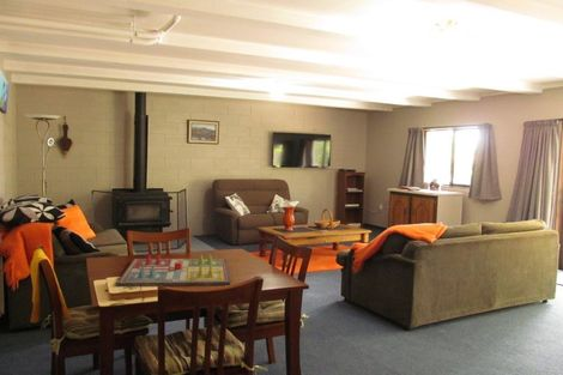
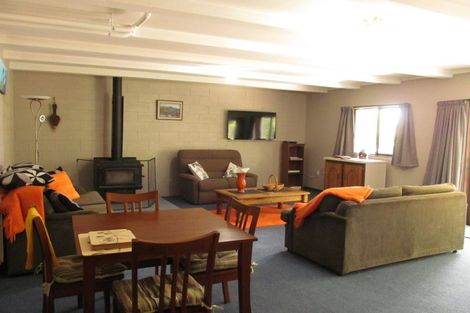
- gameboard [115,253,232,288]
